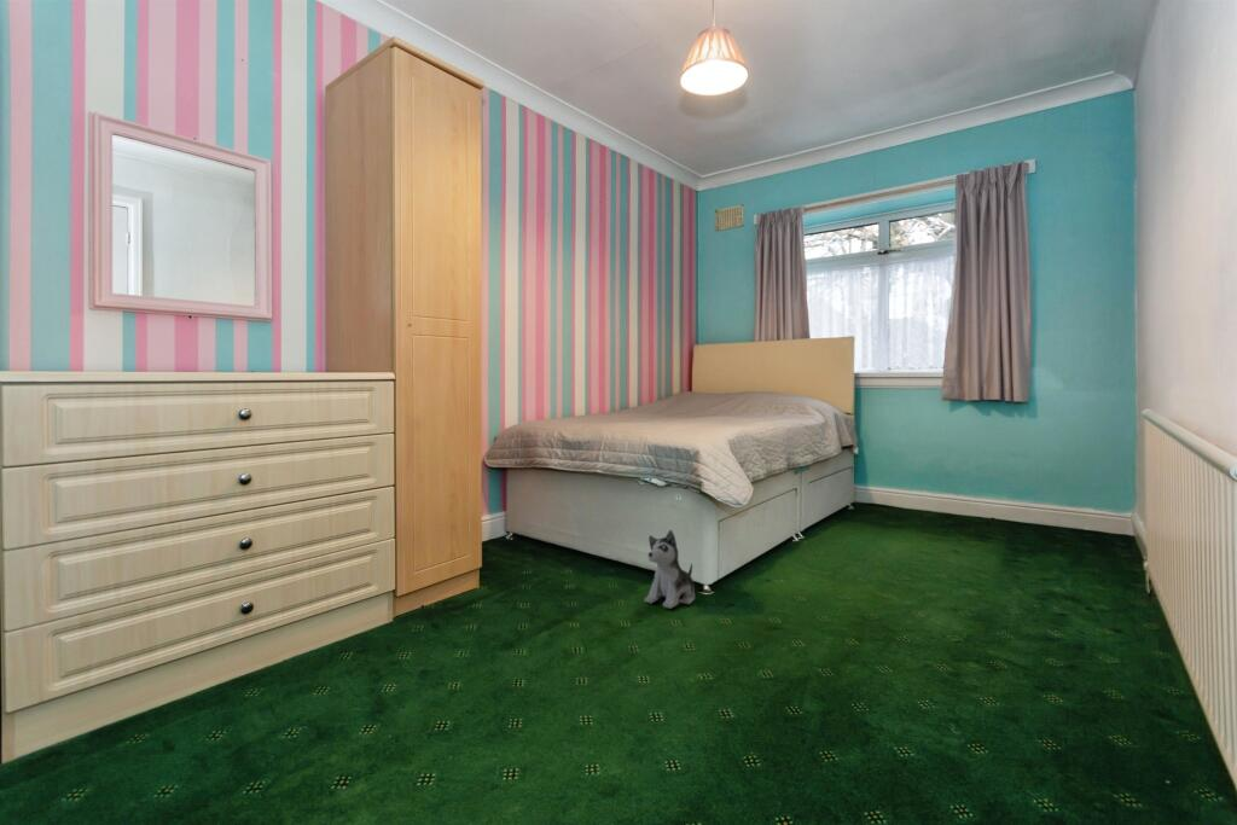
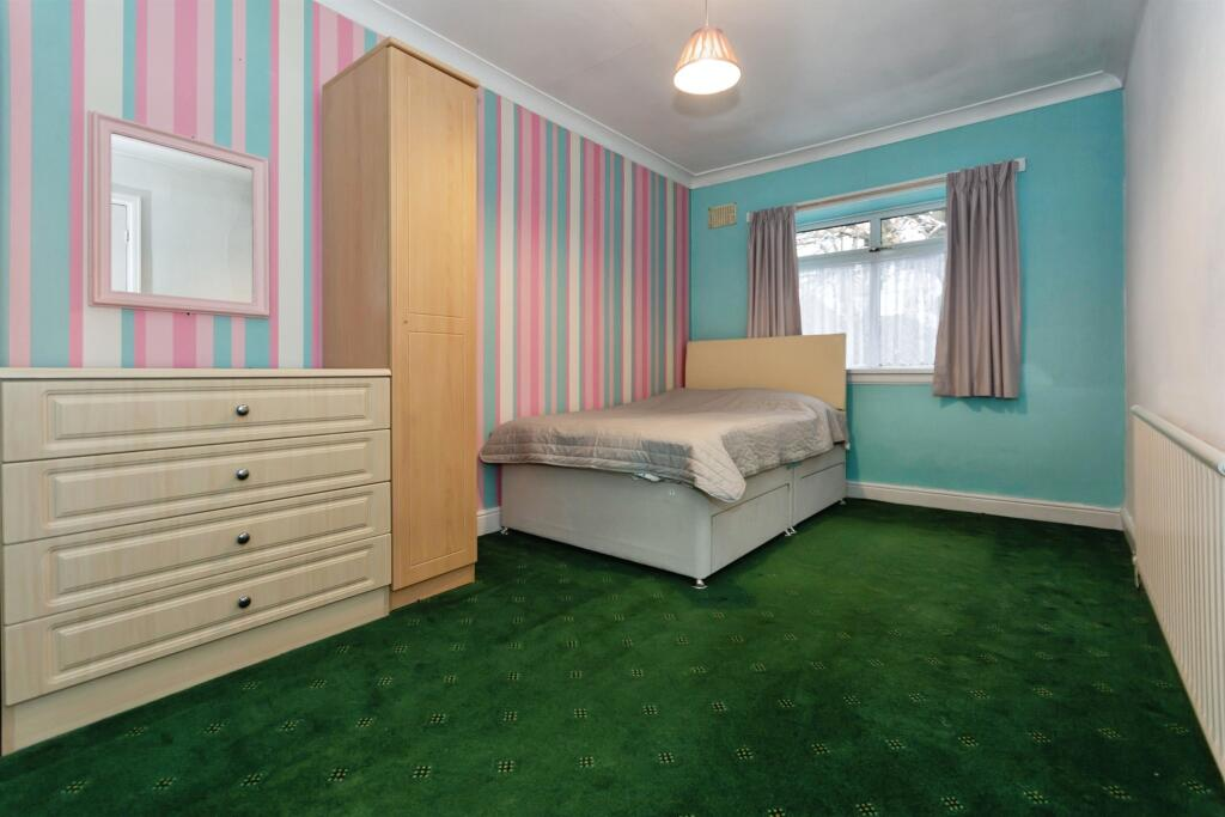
- plush toy [643,529,696,610]
